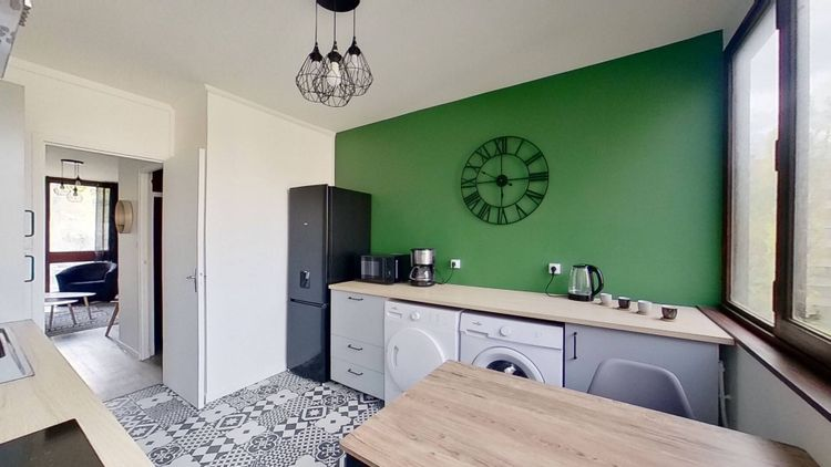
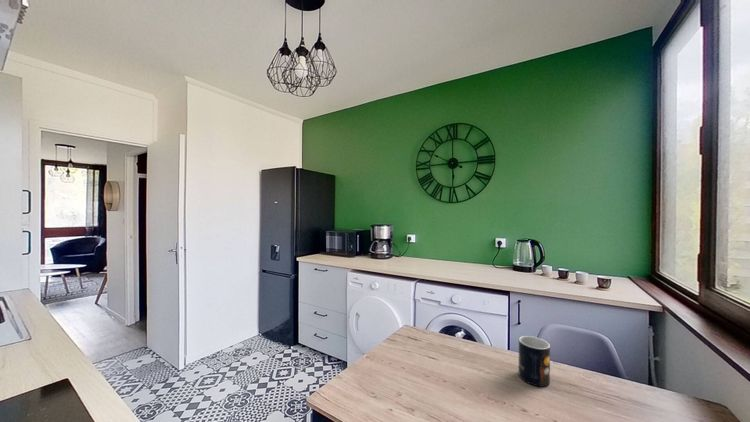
+ mug [518,335,551,388]
